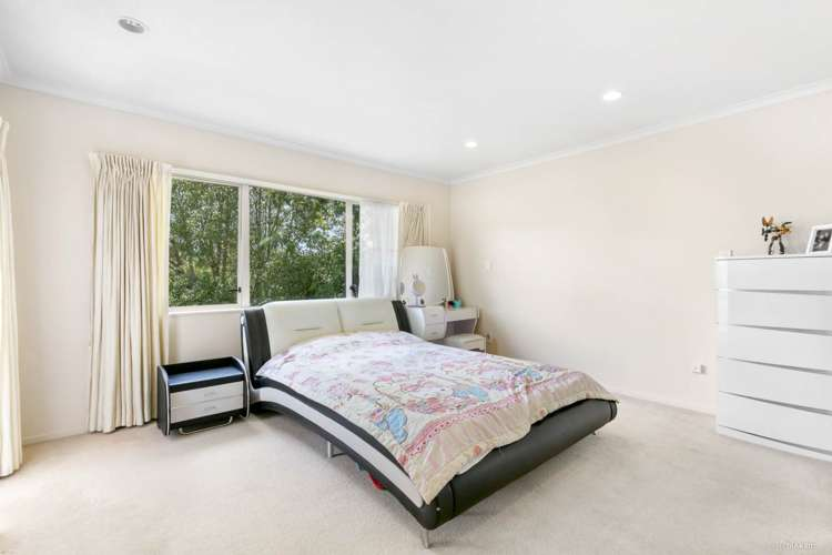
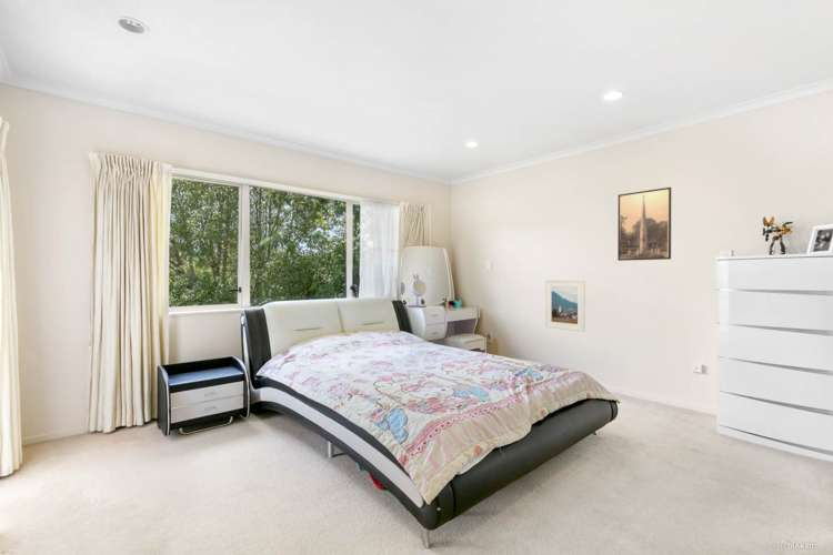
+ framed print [616,186,672,262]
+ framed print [544,279,586,333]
